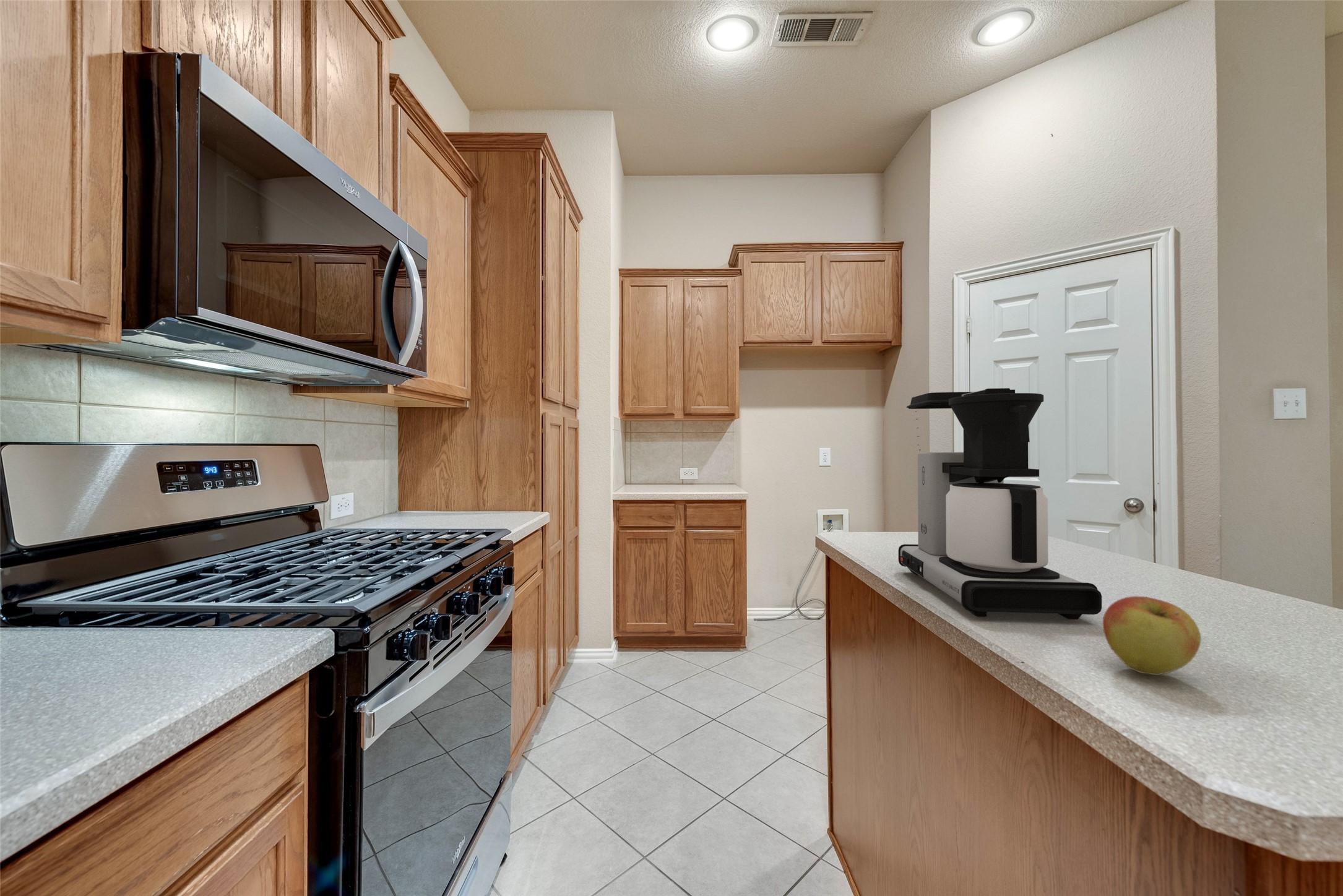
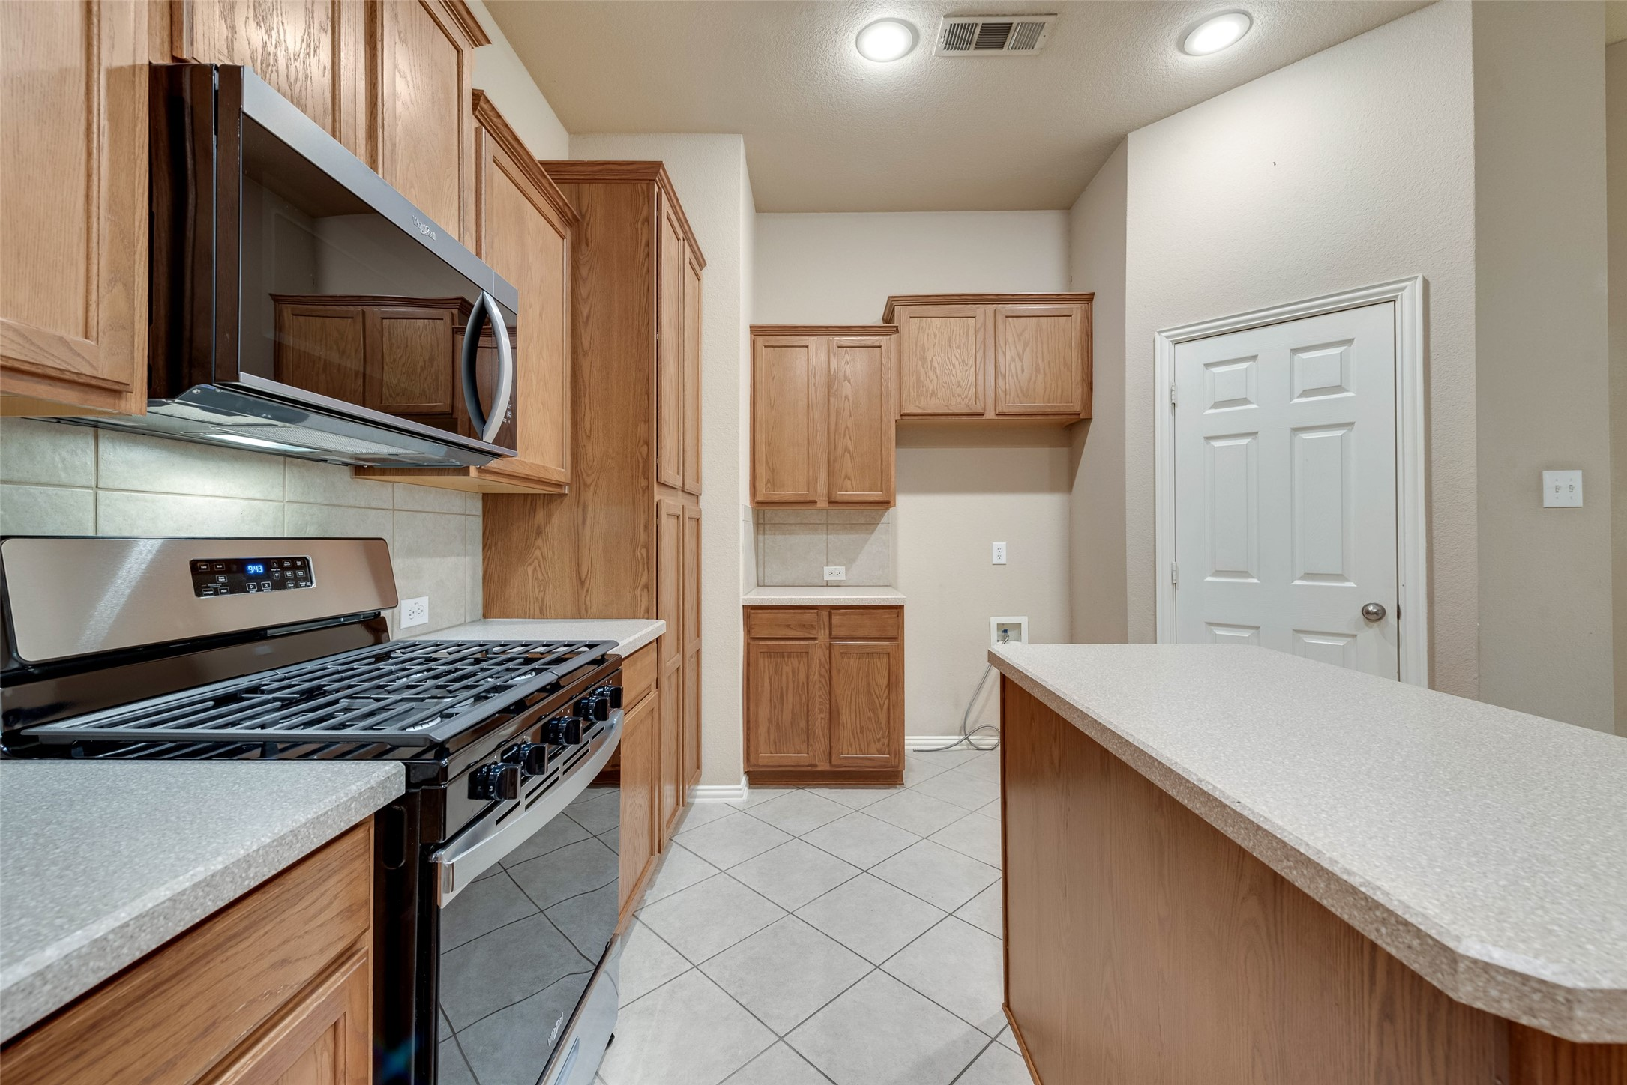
- coffee maker [898,387,1102,620]
- apple [1102,595,1202,676]
